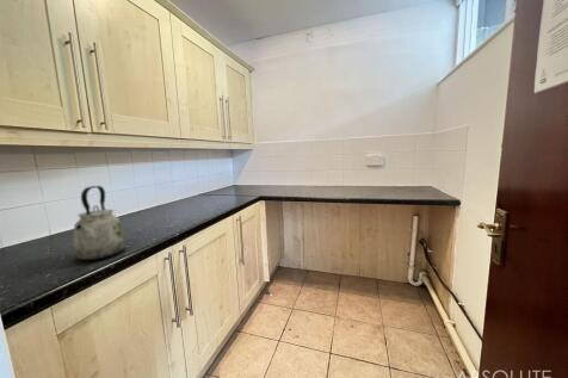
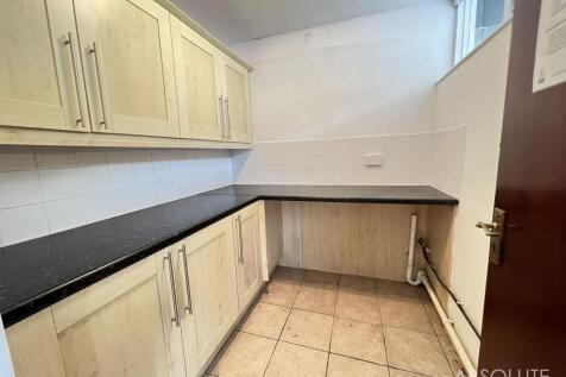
- kettle [72,185,126,261]
